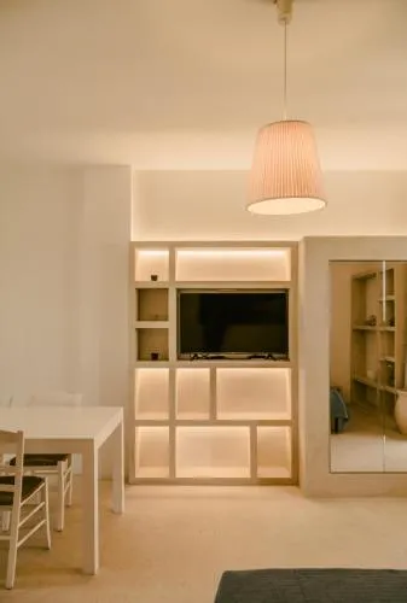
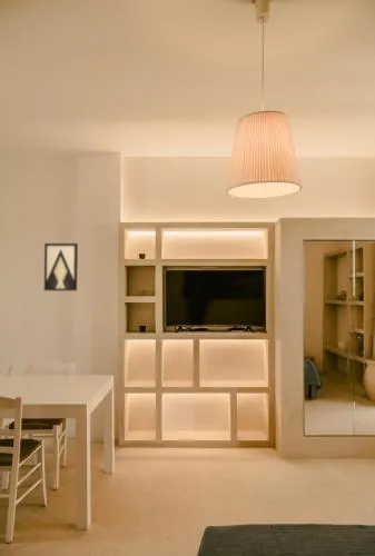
+ wall art [43,242,79,291]
